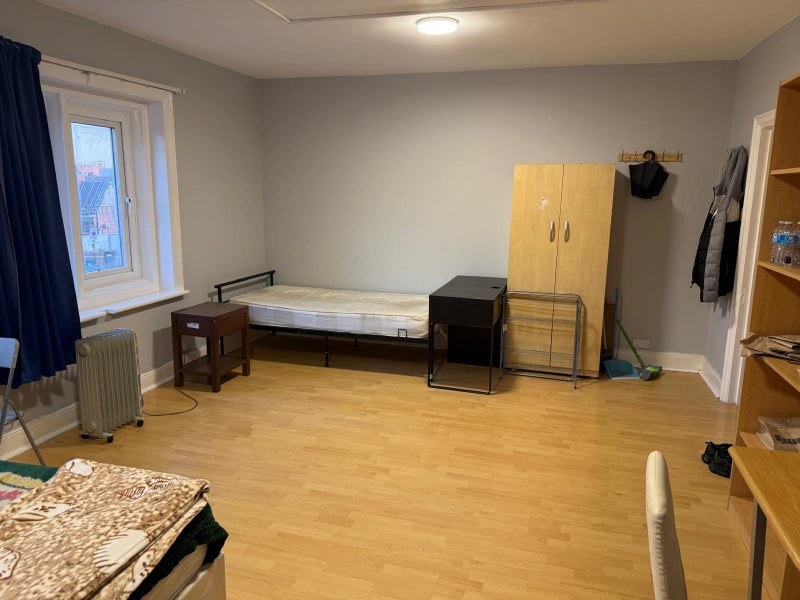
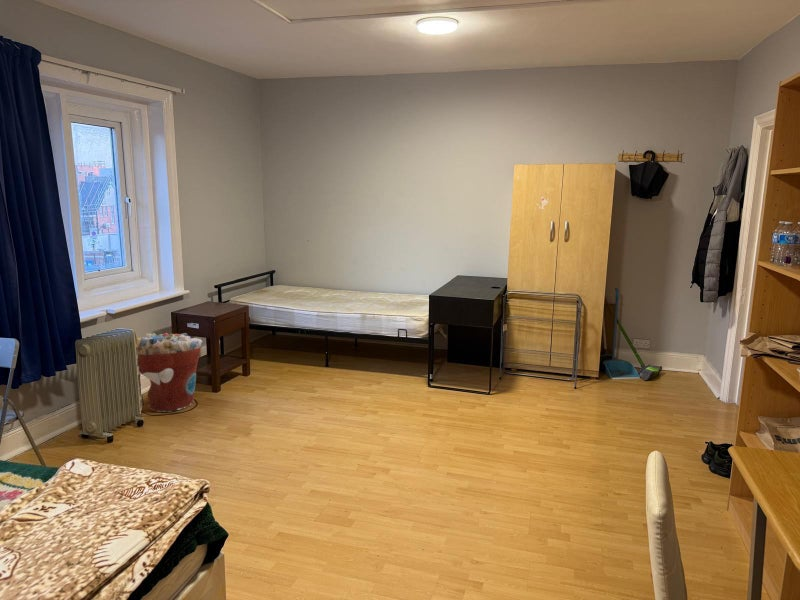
+ flower pot [136,332,203,413]
